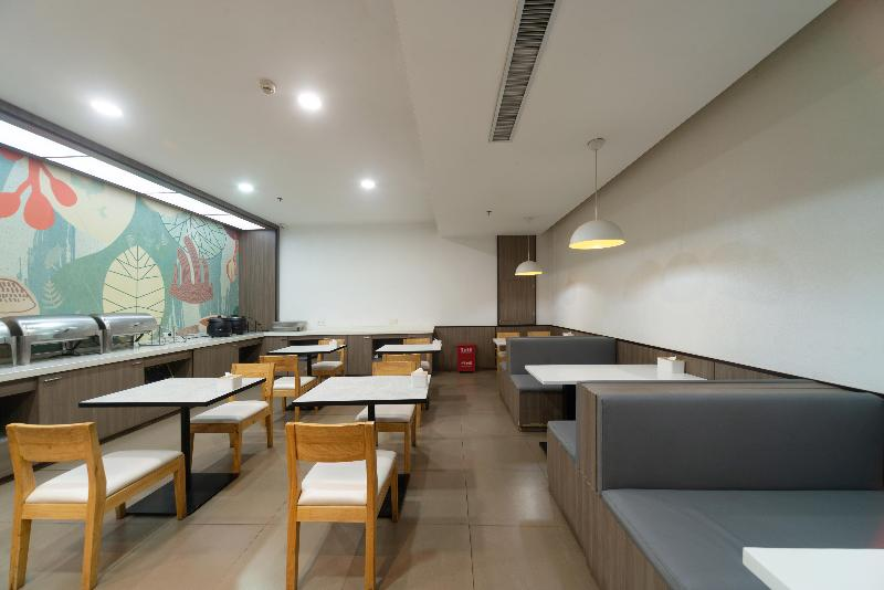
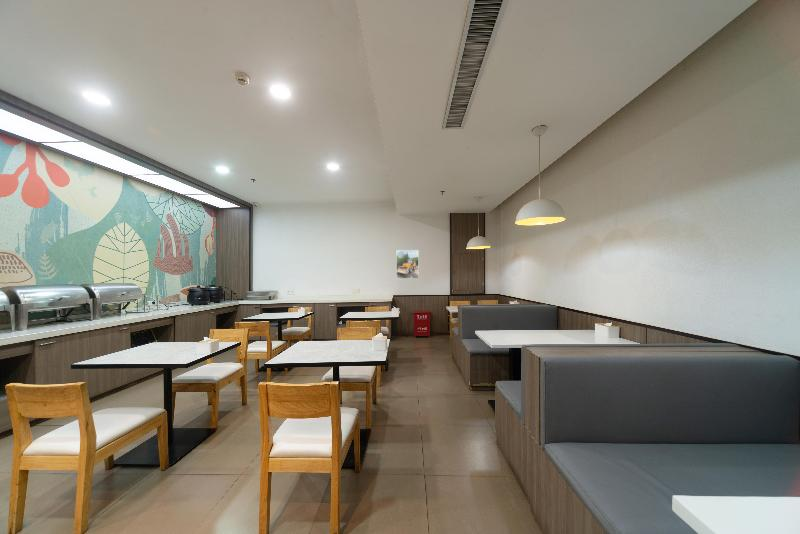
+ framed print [395,249,420,280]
